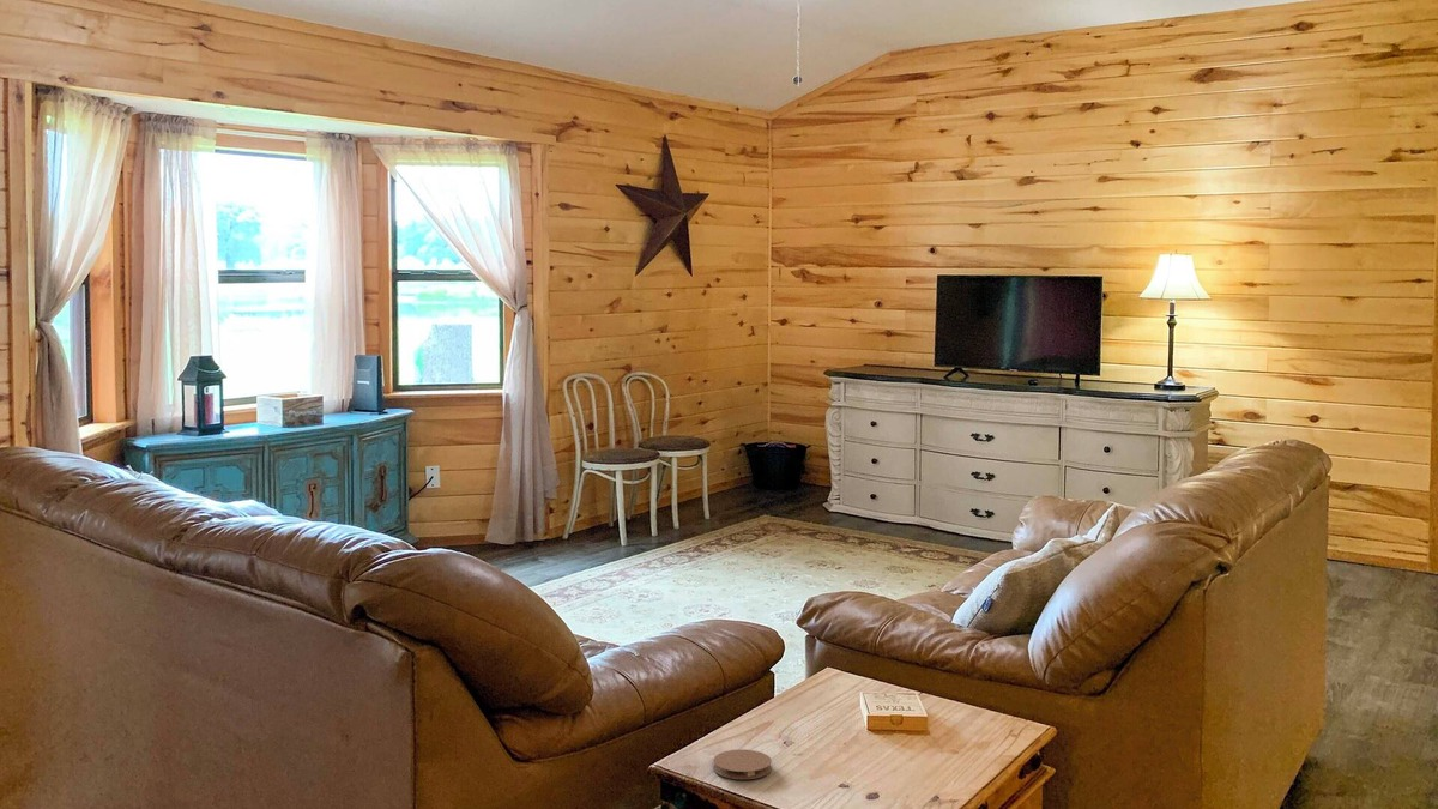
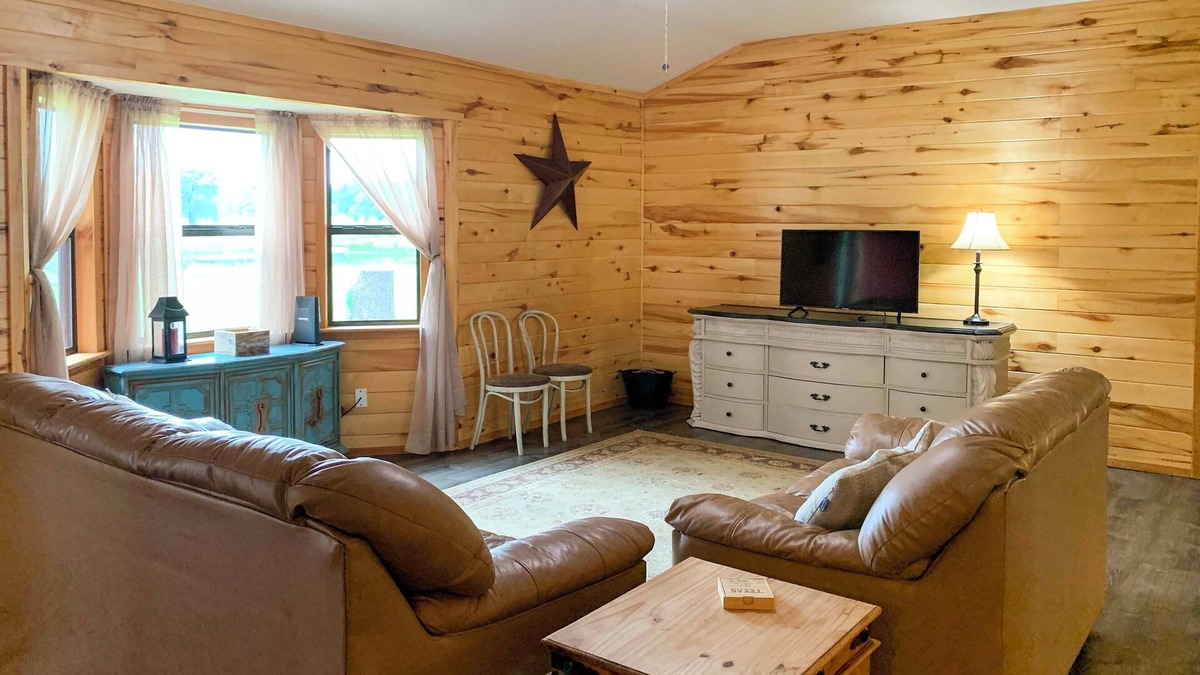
- coaster [712,748,773,780]
